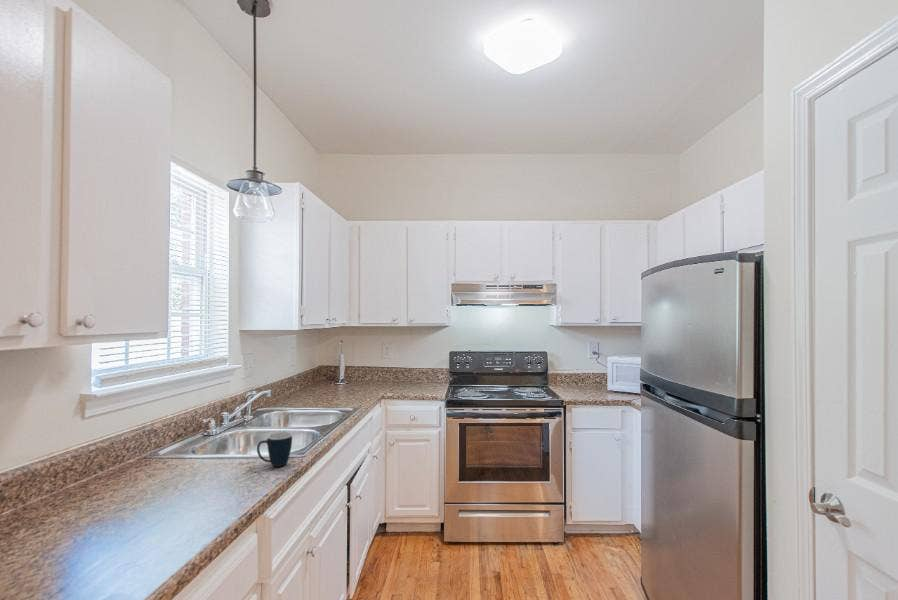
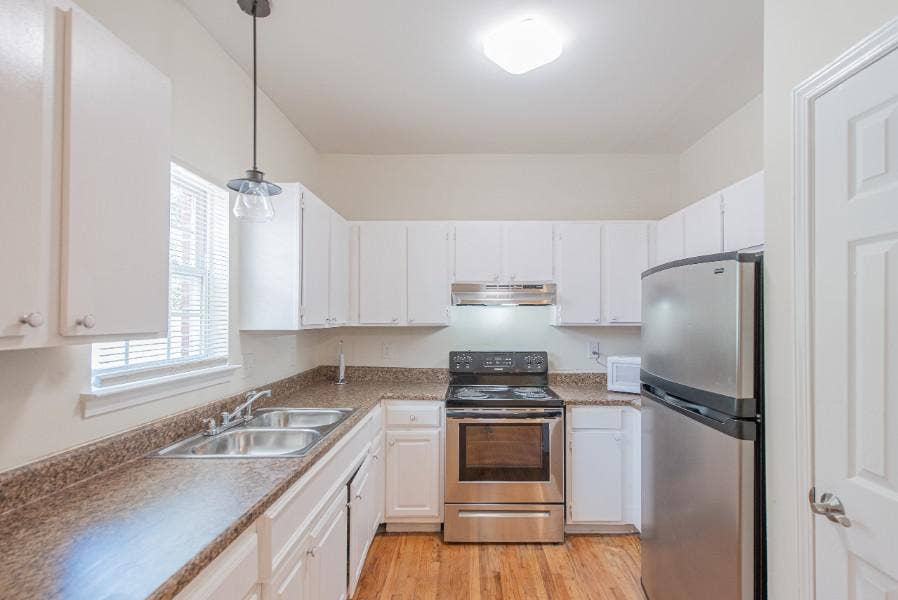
- mug [256,431,293,468]
